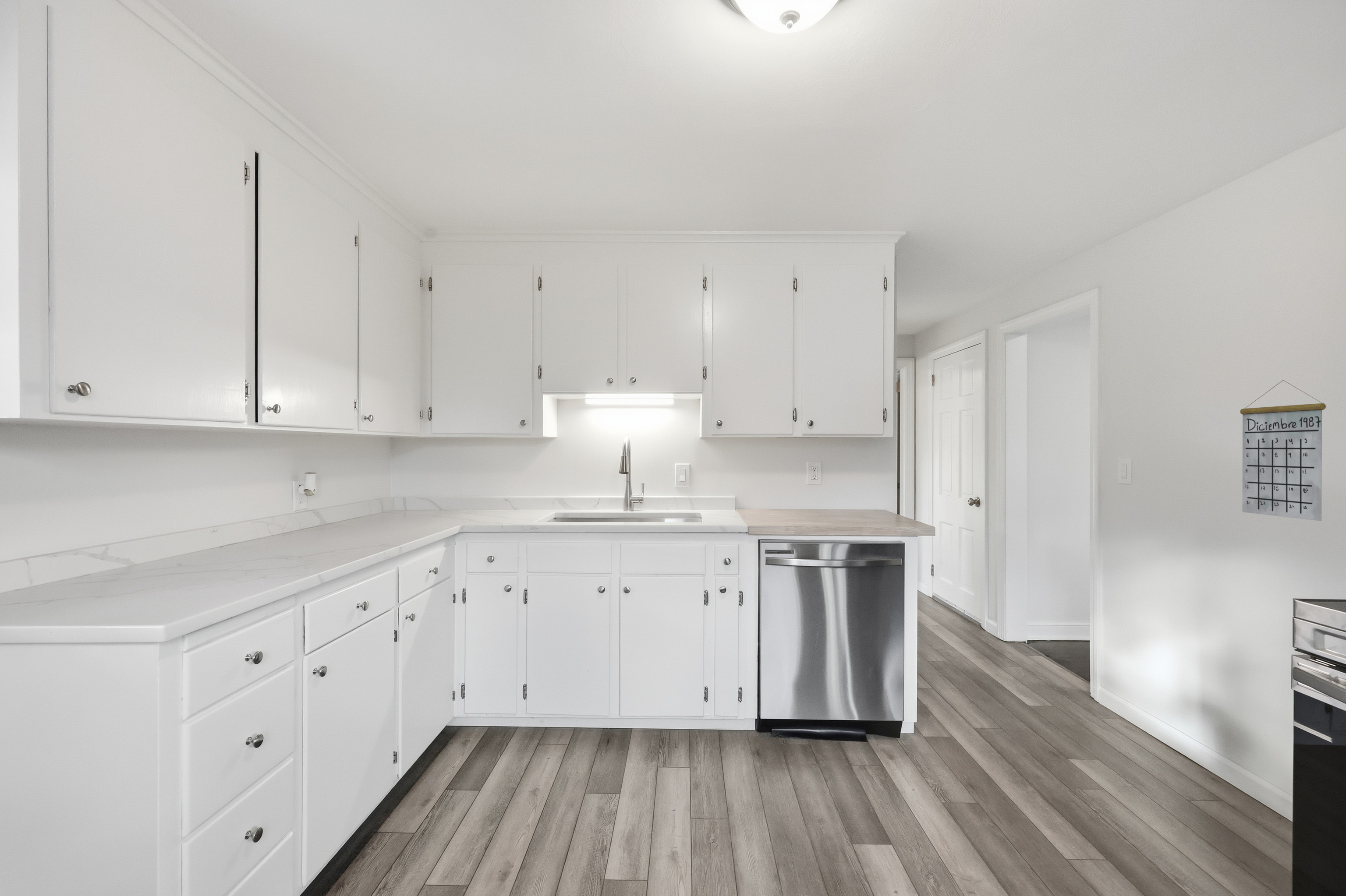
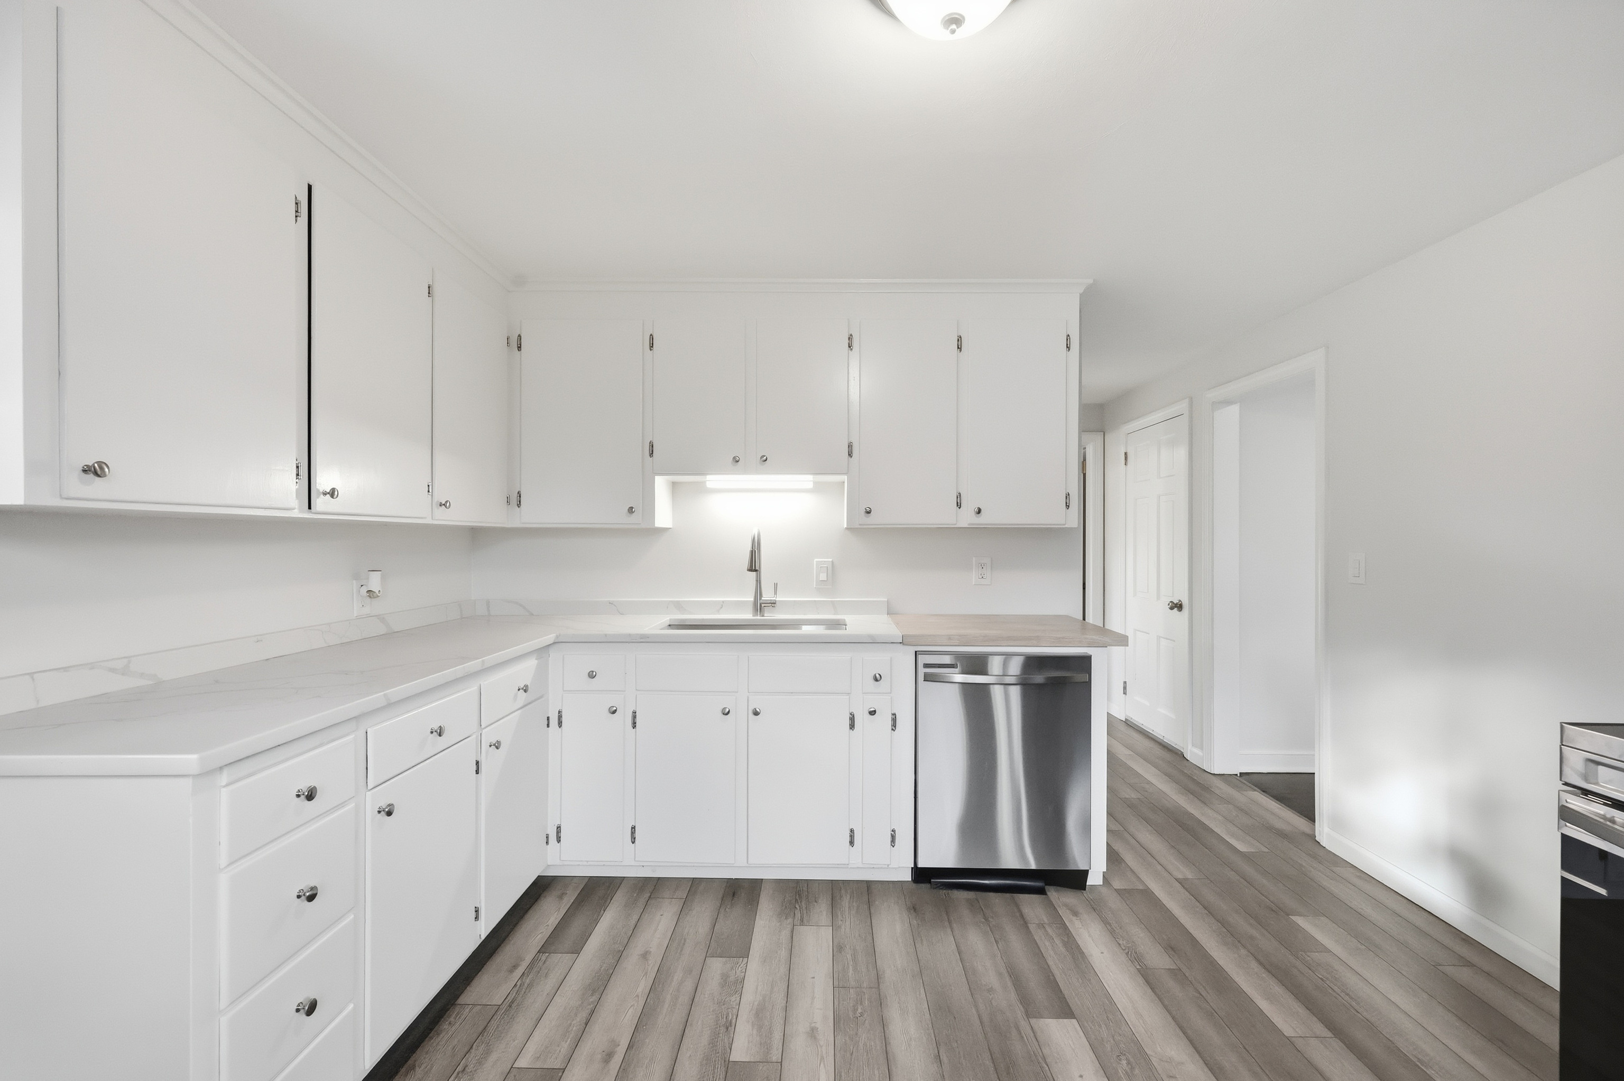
- calendar [1240,380,1326,522]
